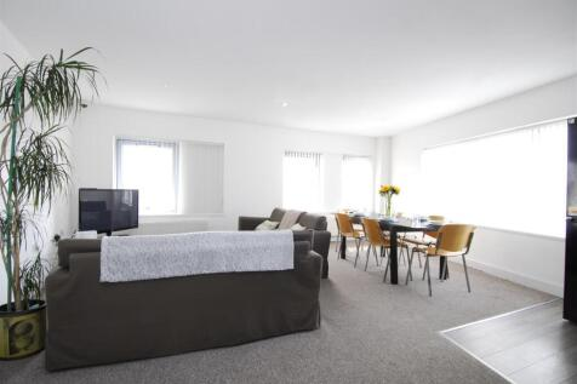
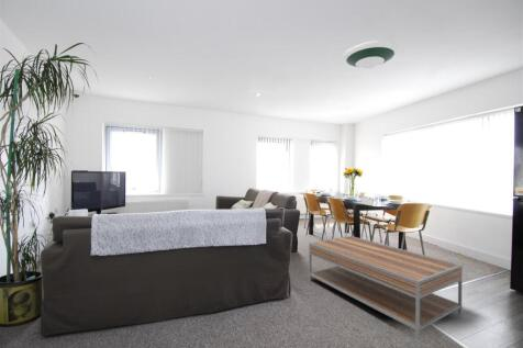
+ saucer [342,40,400,70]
+ coffee table [308,235,464,341]
